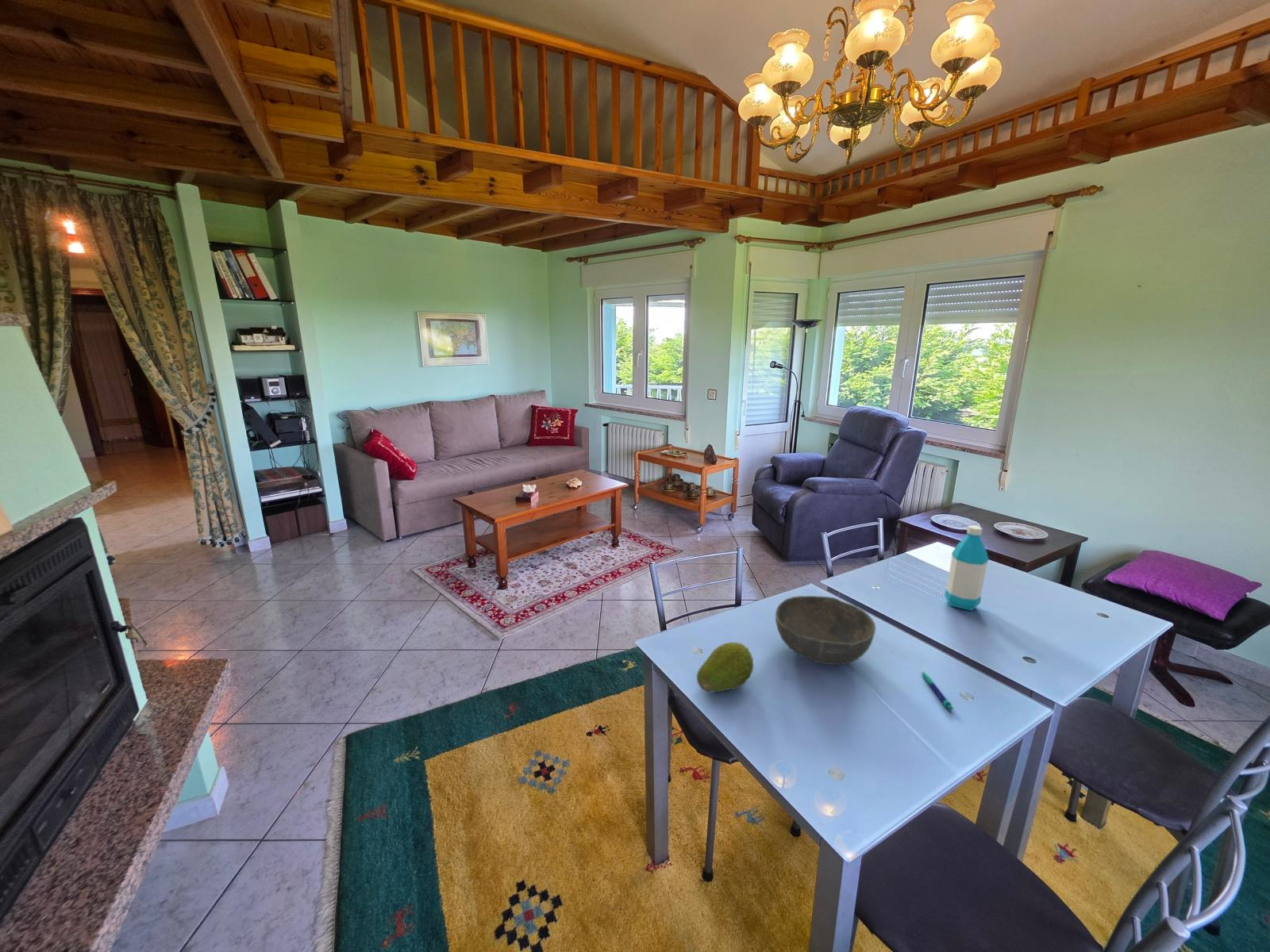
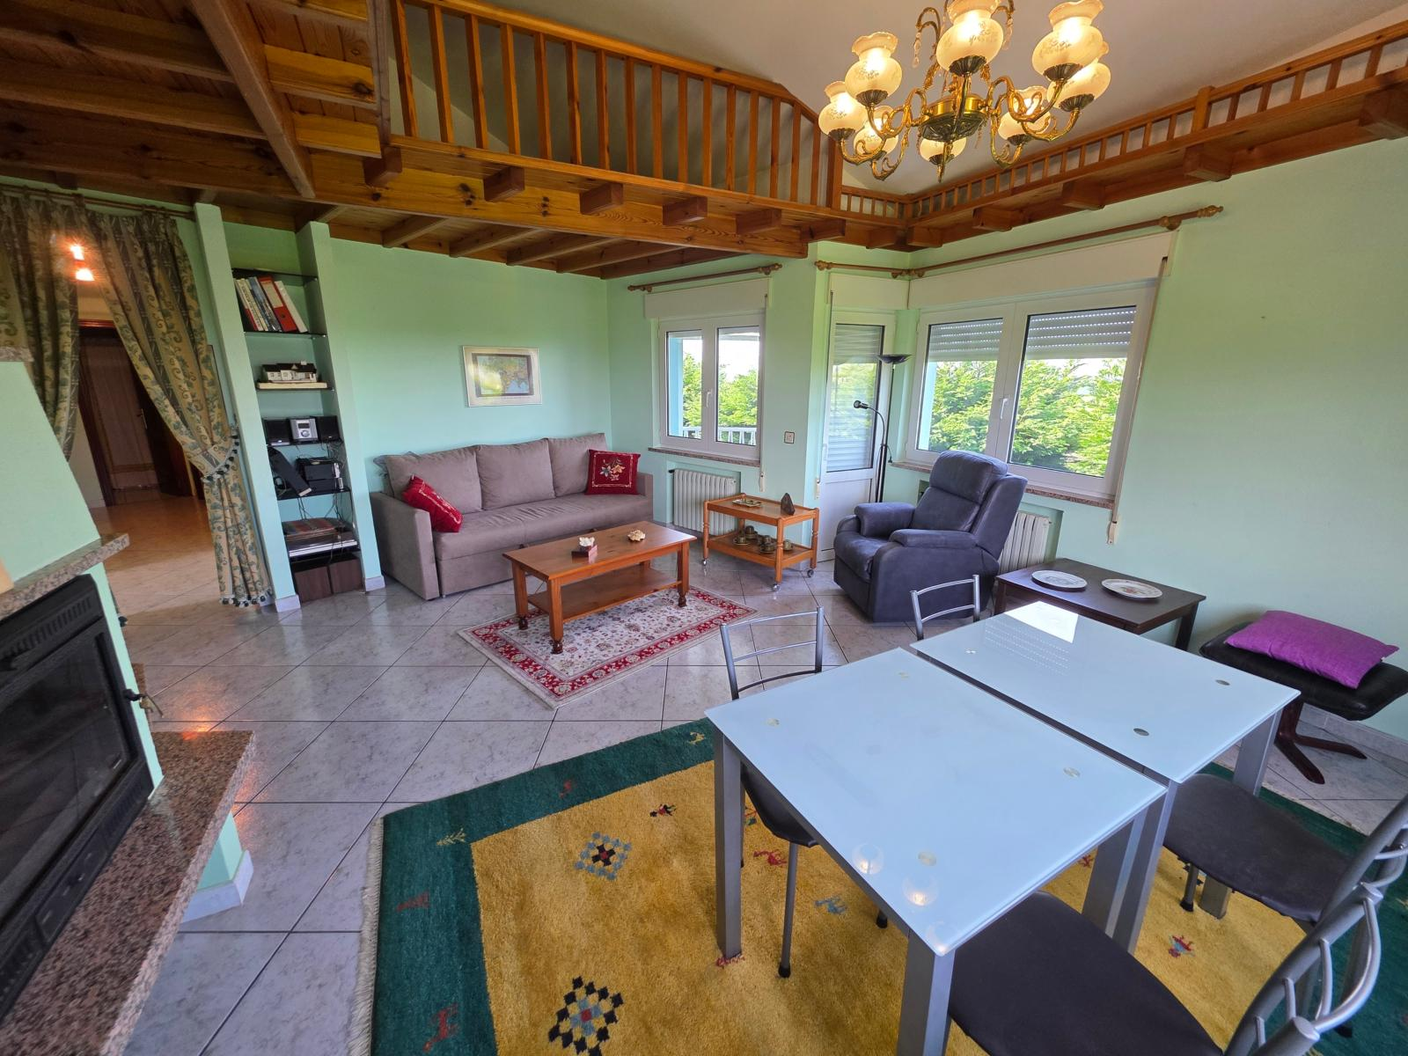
- fruit [696,641,754,693]
- water bottle [944,524,990,612]
- bowl [775,595,876,666]
- pen [922,671,954,711]
